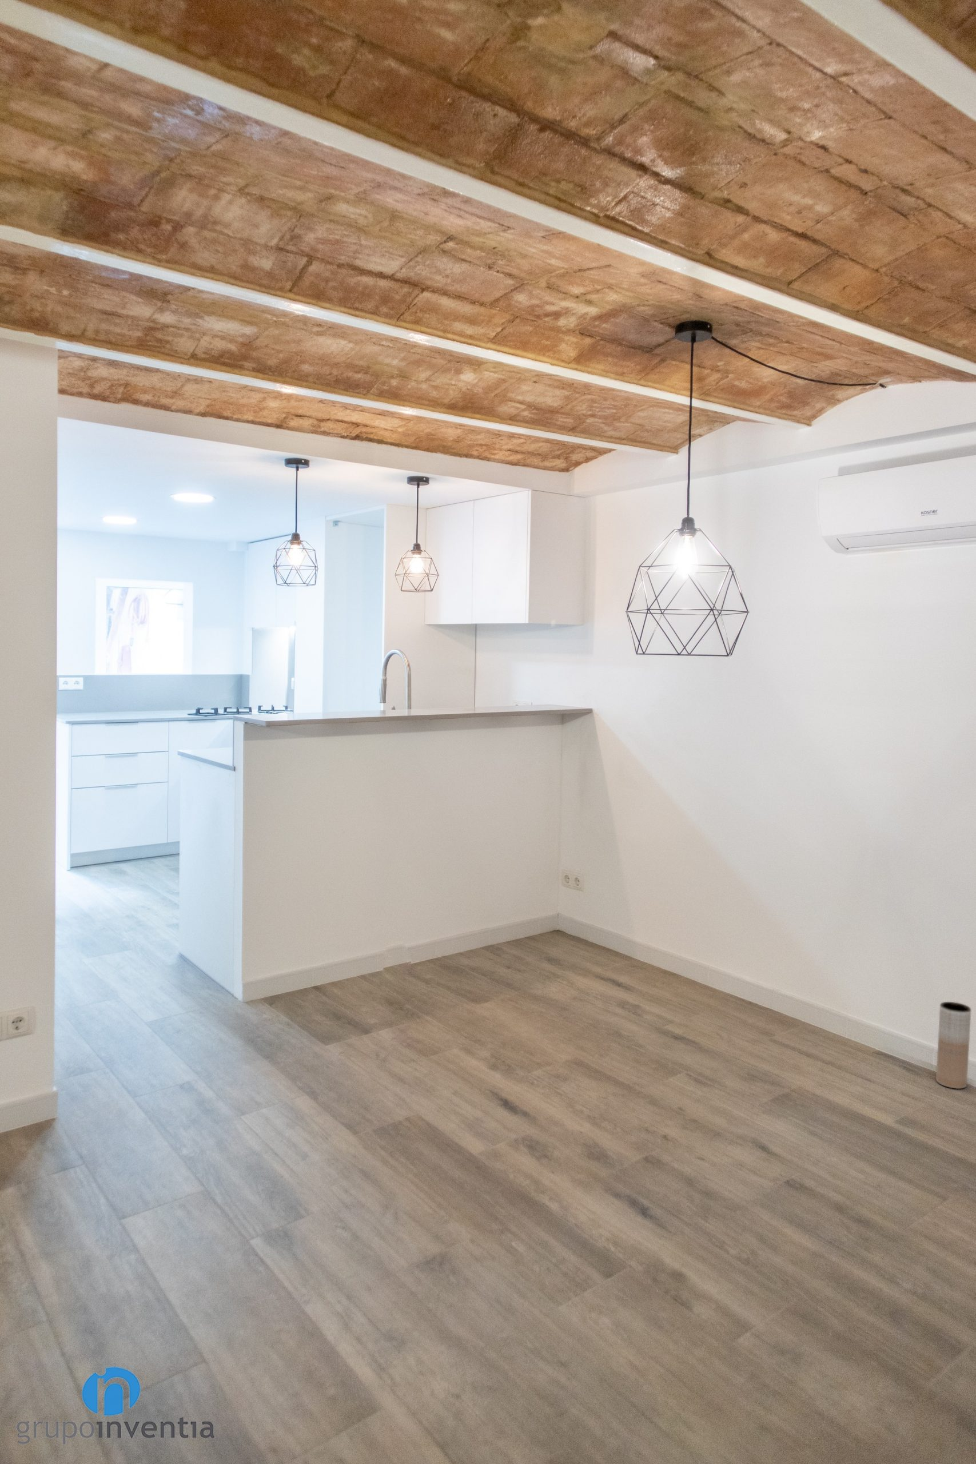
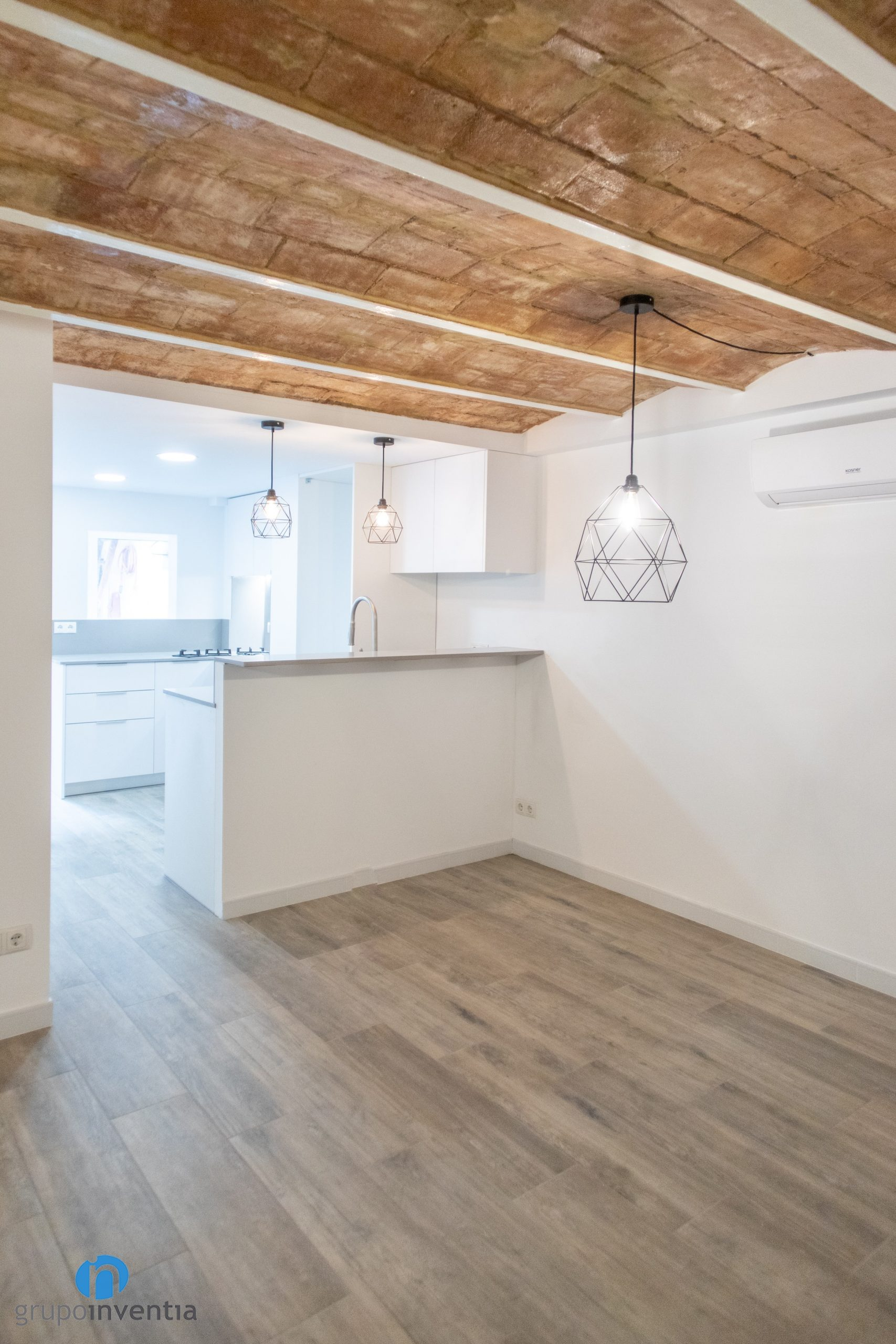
- vase [936,1001,972,1089]
